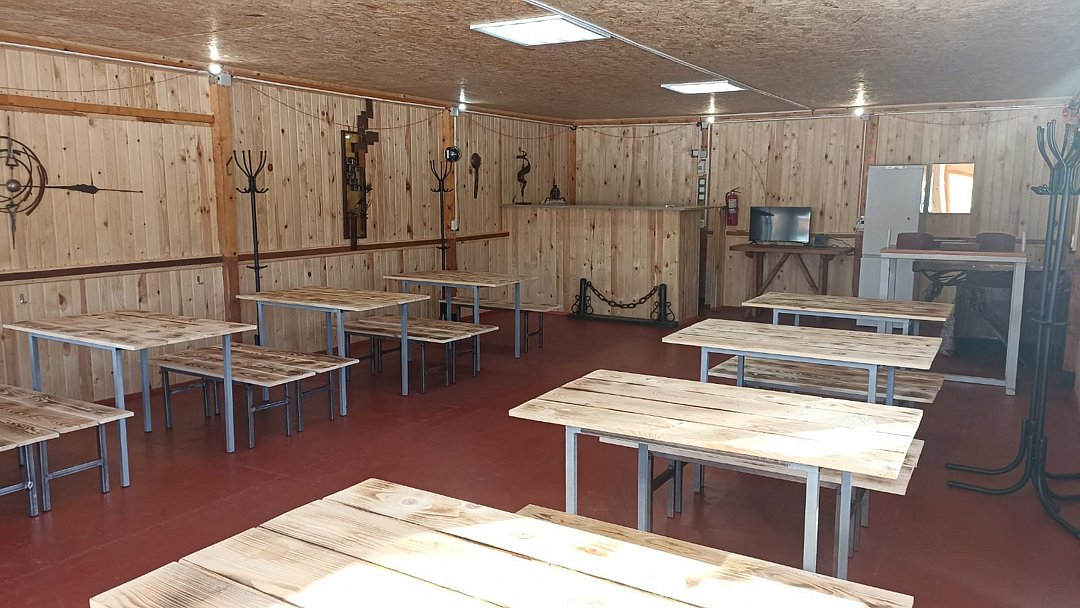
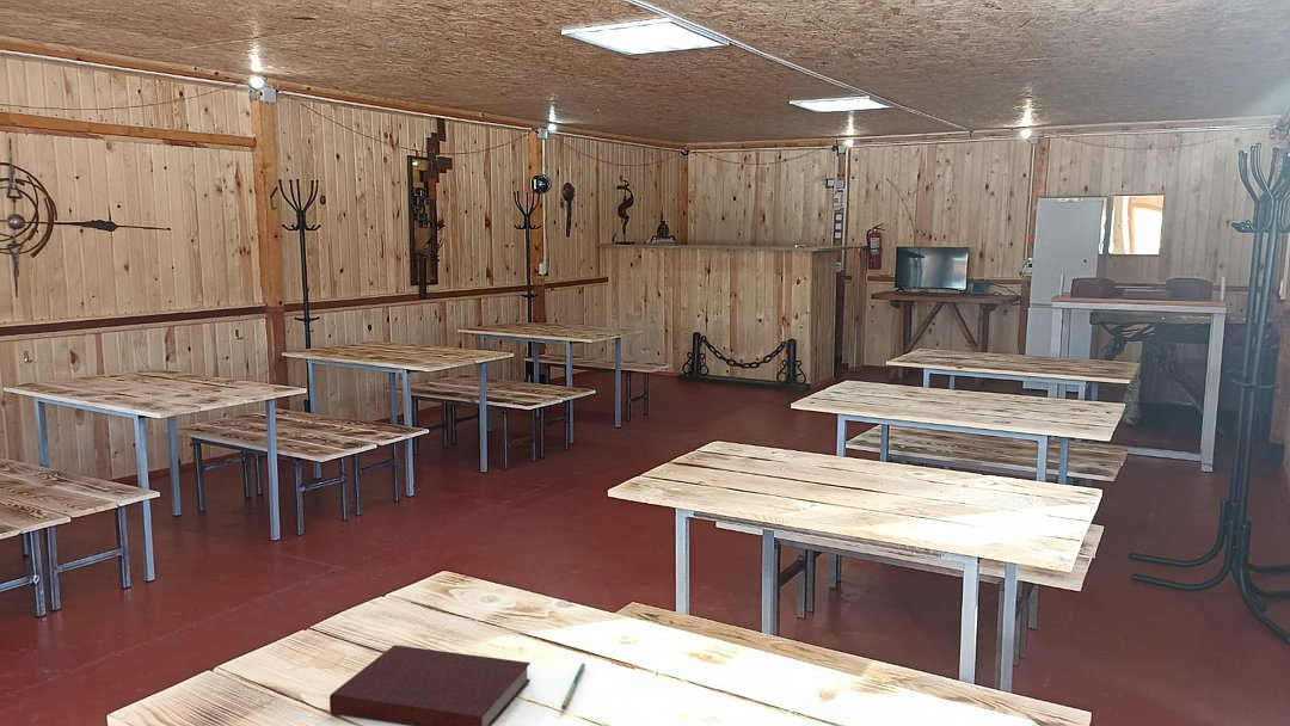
+ pen [560,662,586,710]
+ notebook [328,644,532,726]
